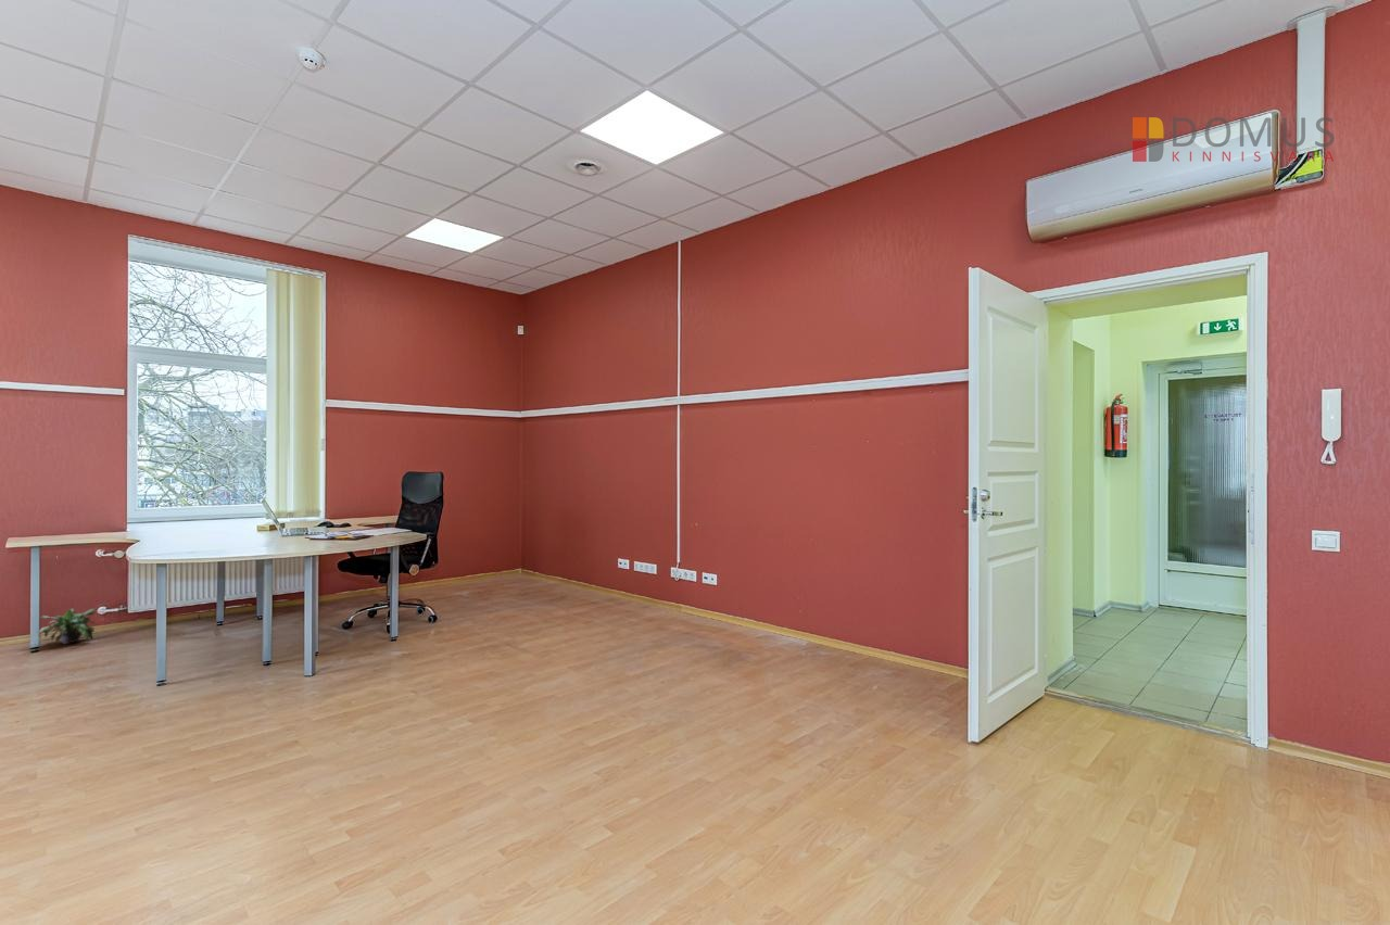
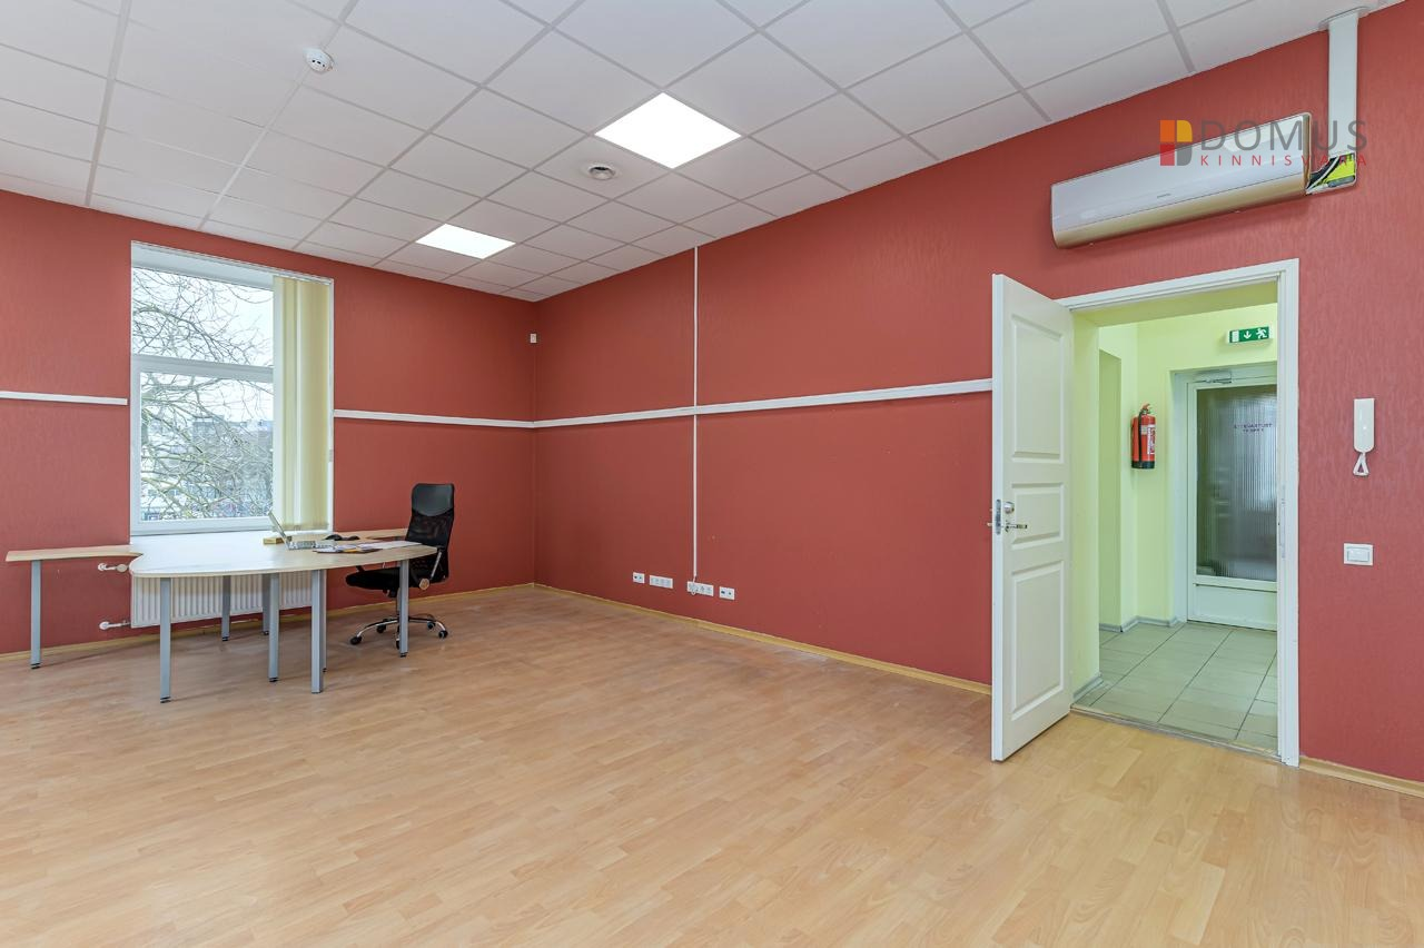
- potted plant [38,607,101,645]
